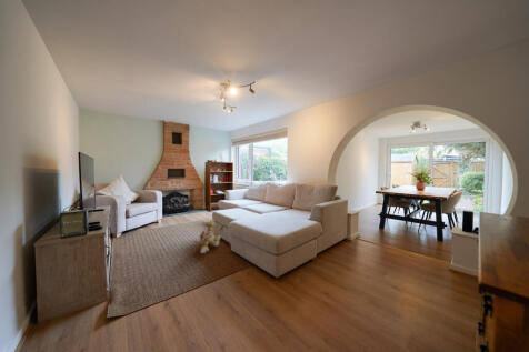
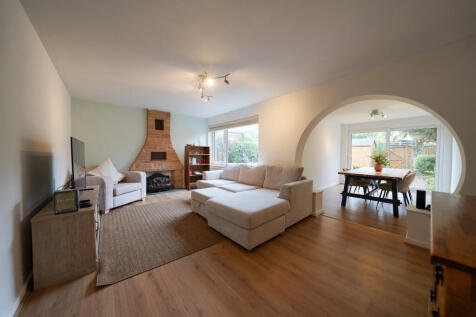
- plush toy [198,219,222,254]
